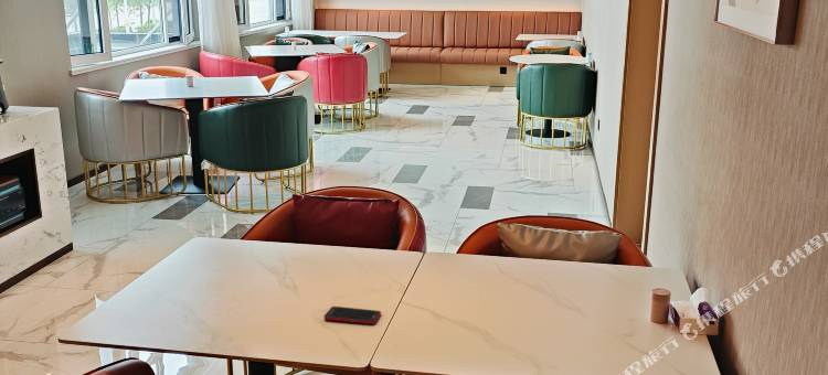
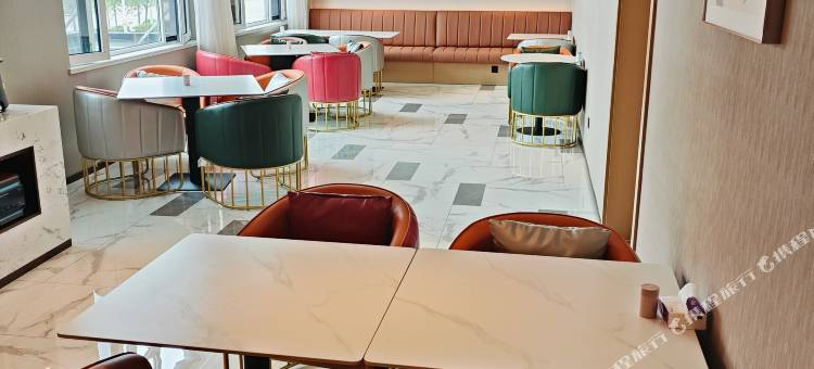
- cell phone [323,306,382,325]
